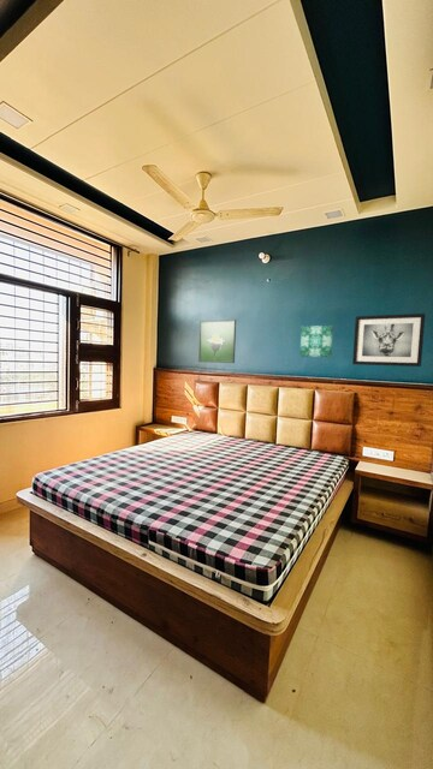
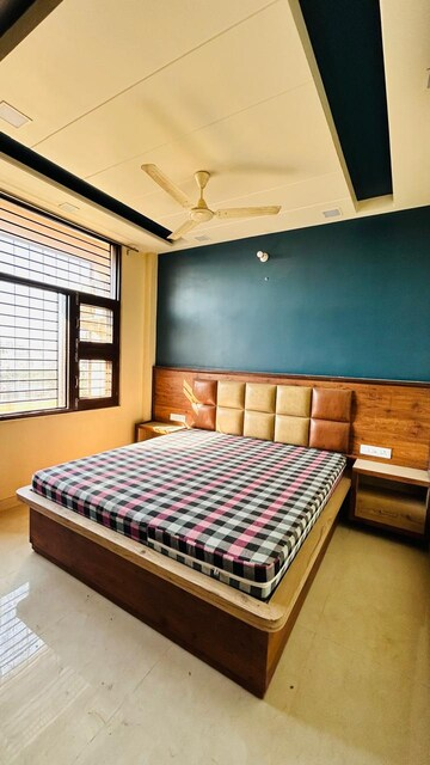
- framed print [197,318,237,364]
- wall art [298,324,334,358]
- wall art [351,312,426,368]
